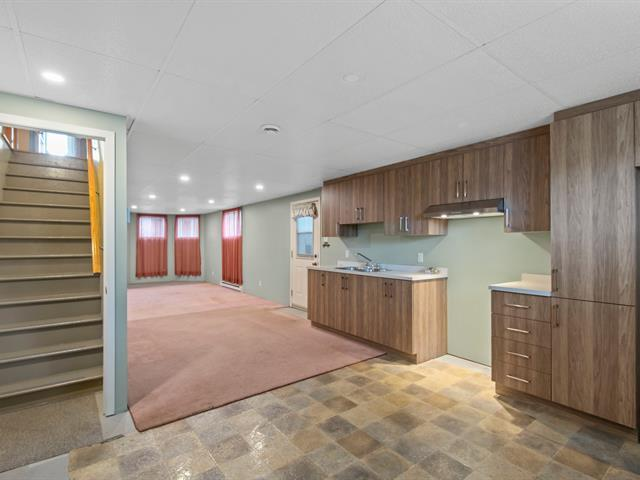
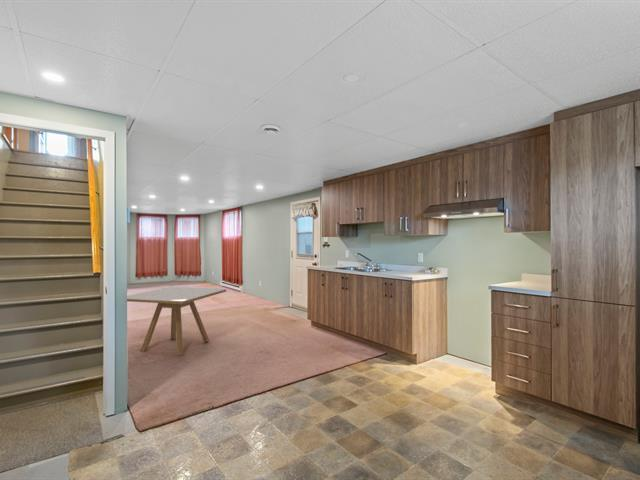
+ dining table [126,286,227,357]
